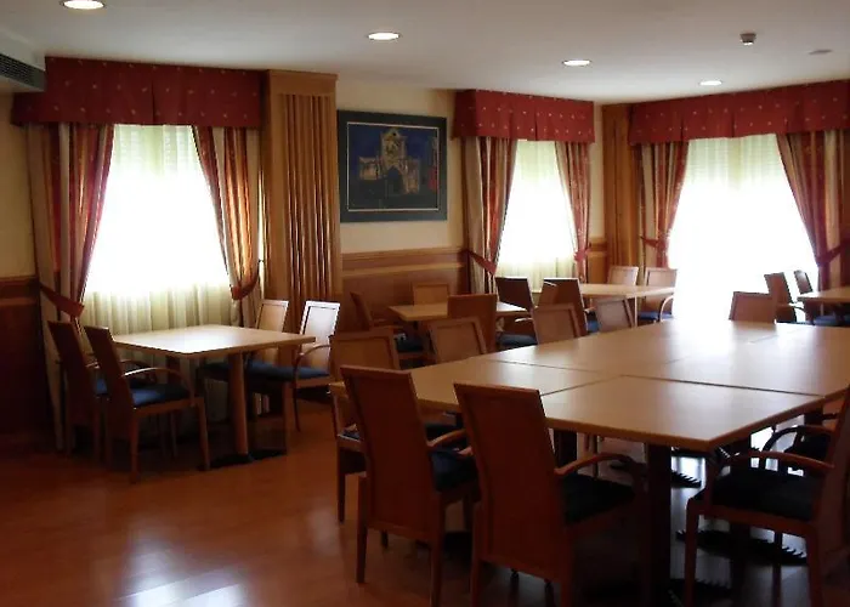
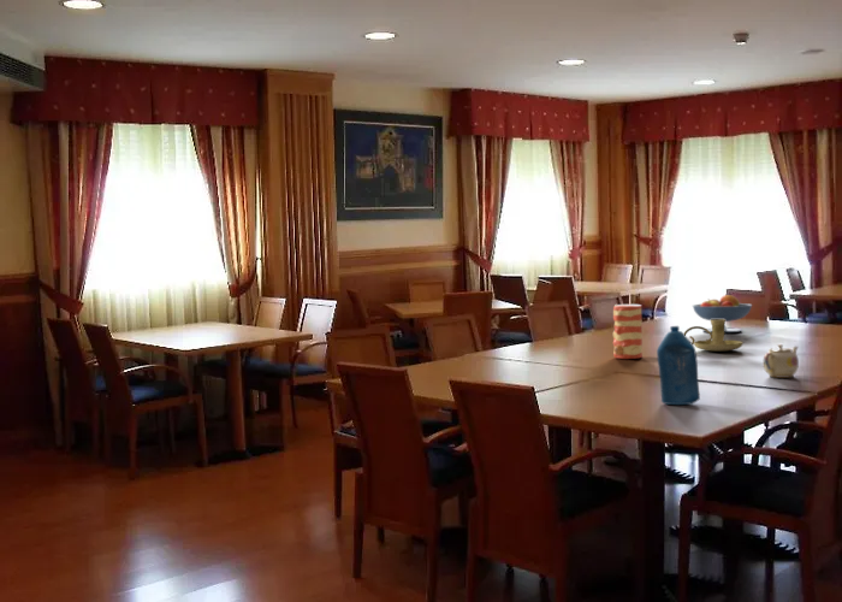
+ bottle [656,325,701,406]
+ candle holder [683,319,745,353]
+ teapot [763,343,800,379]
+ vase [612,303,644,360]
+ fruit bowl [692,294,753,334]
